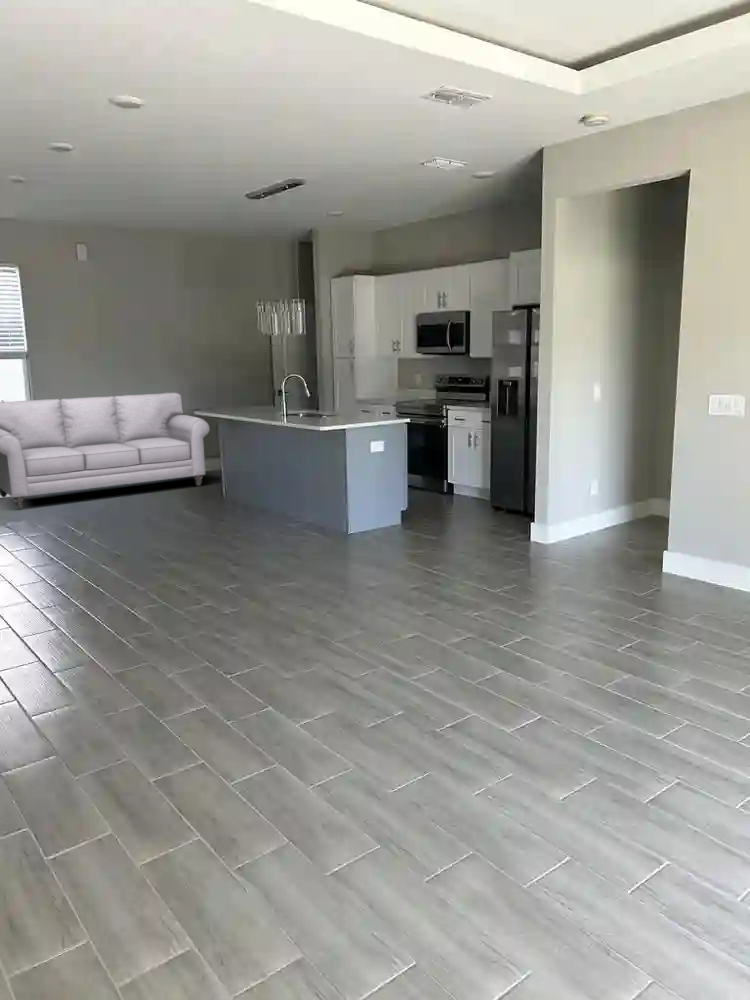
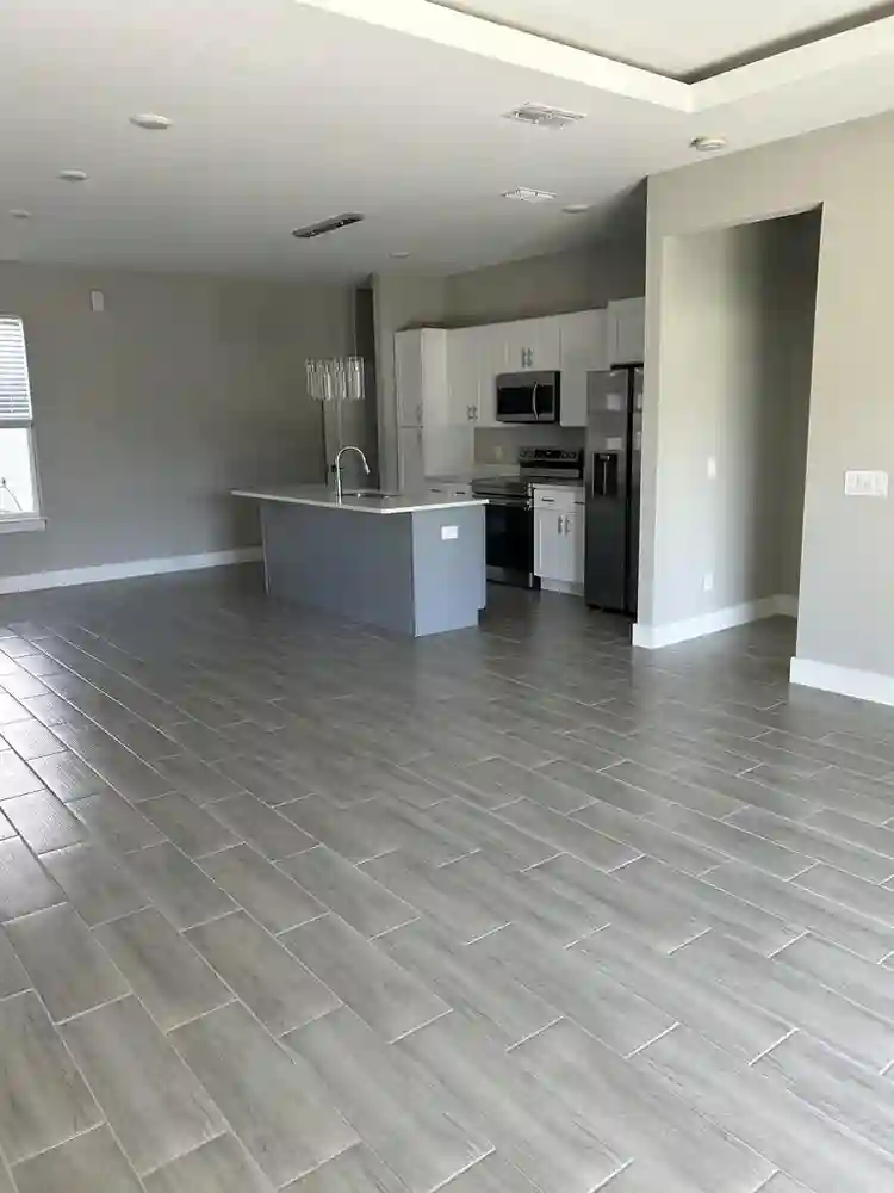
- sofa [0,392,211,510]
